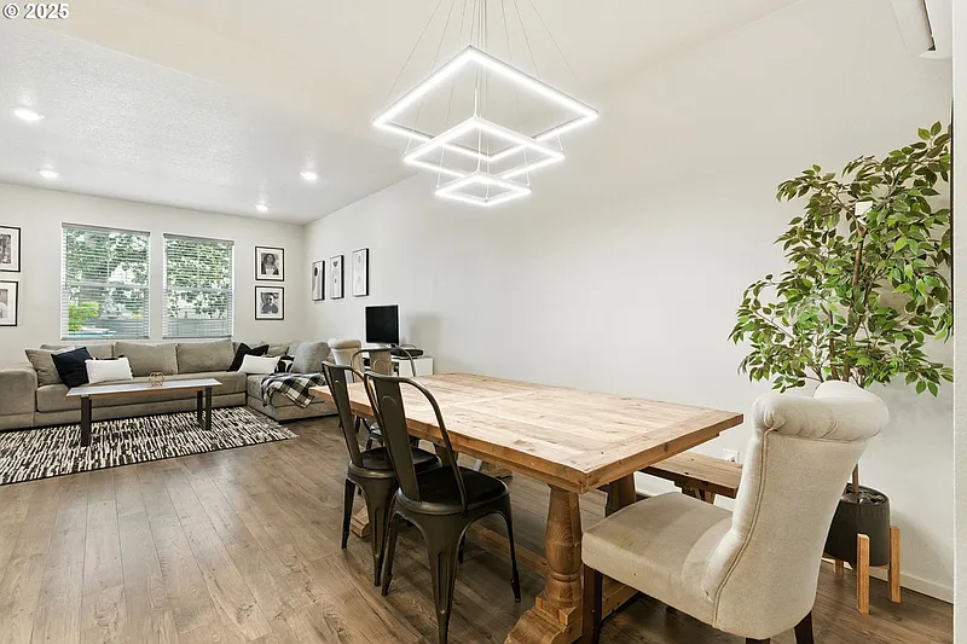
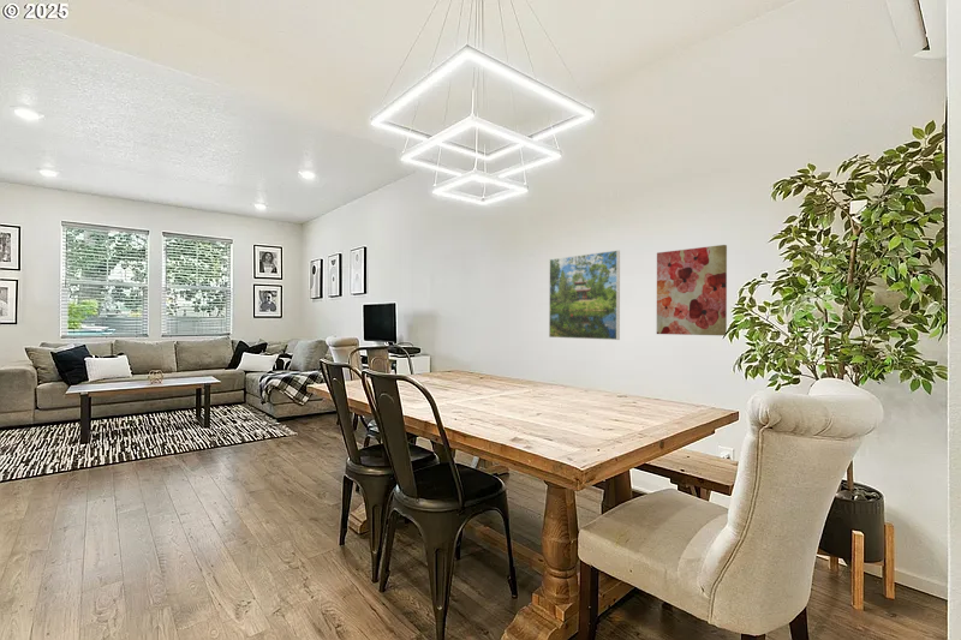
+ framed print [548,249,621,341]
+ wall art [656,244,728,336]
